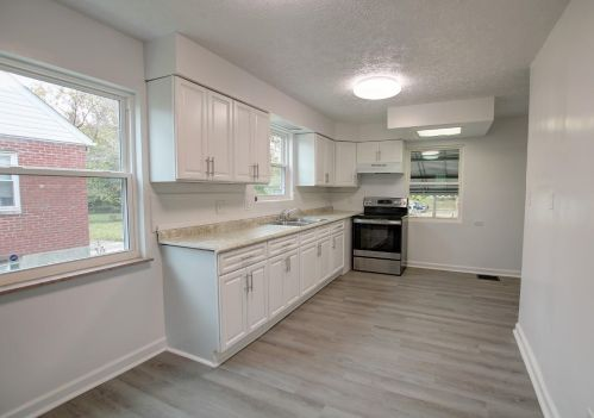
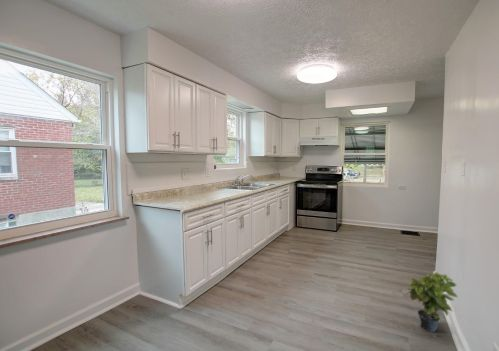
+ potted plant [405,271,459,333]
